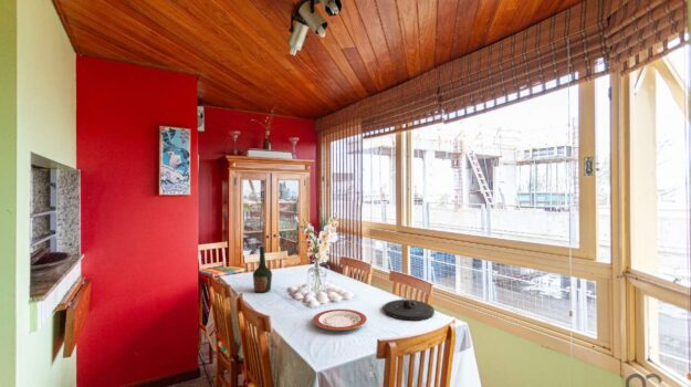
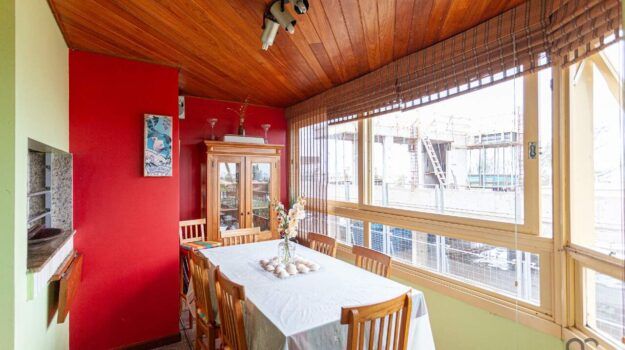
- bottle [252,244,273,294]
- plate [312,308,368,332]
- plate [383,297,436,322]
